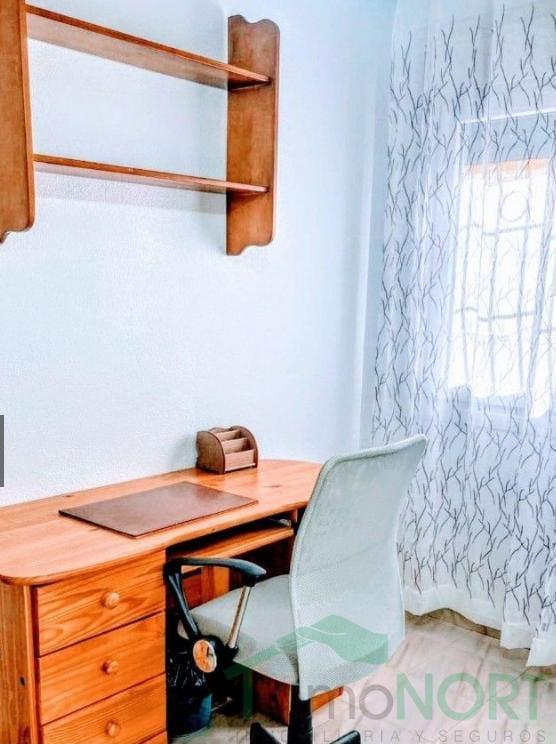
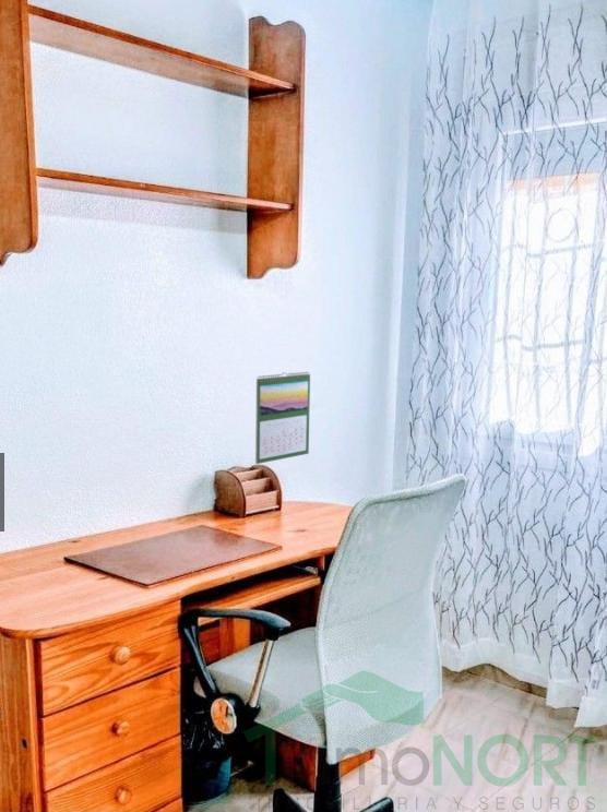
+ calendar [254,371,311,465]
